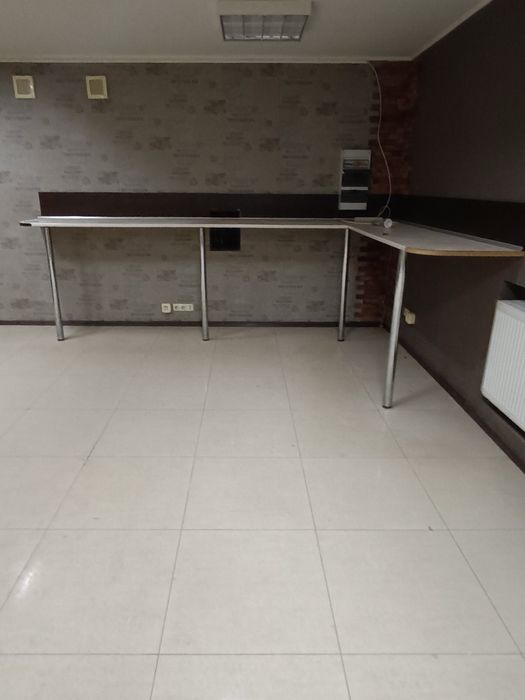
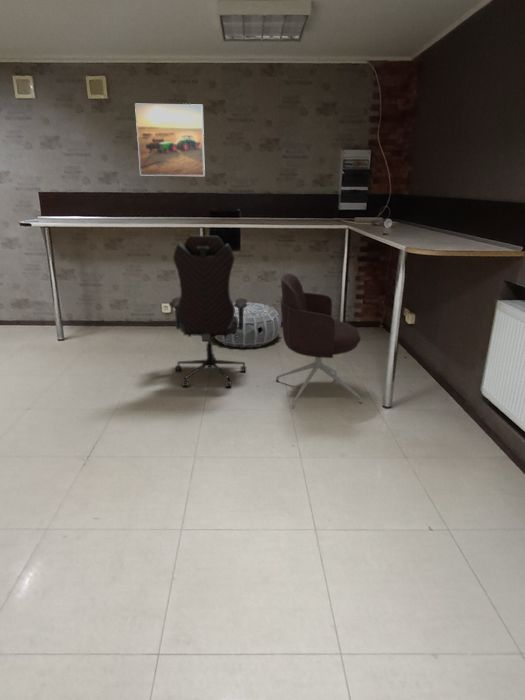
+ office chair [168,235,248,389]
+ office chair [275,272,363,410]
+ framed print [134,103,206,177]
+ air purifier [214,301,282,349]
